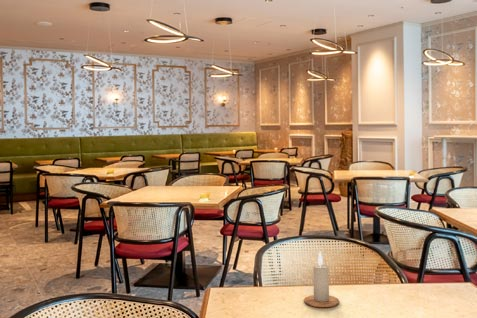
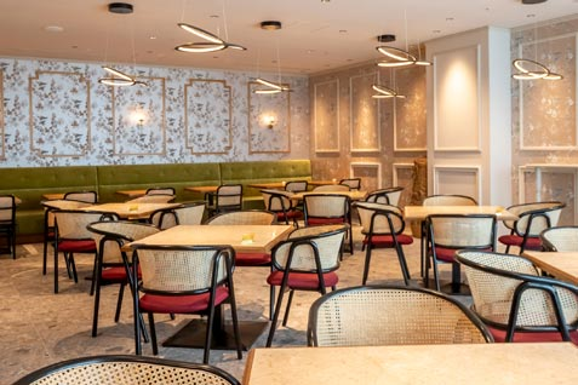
- candle [303,251,340,308]
